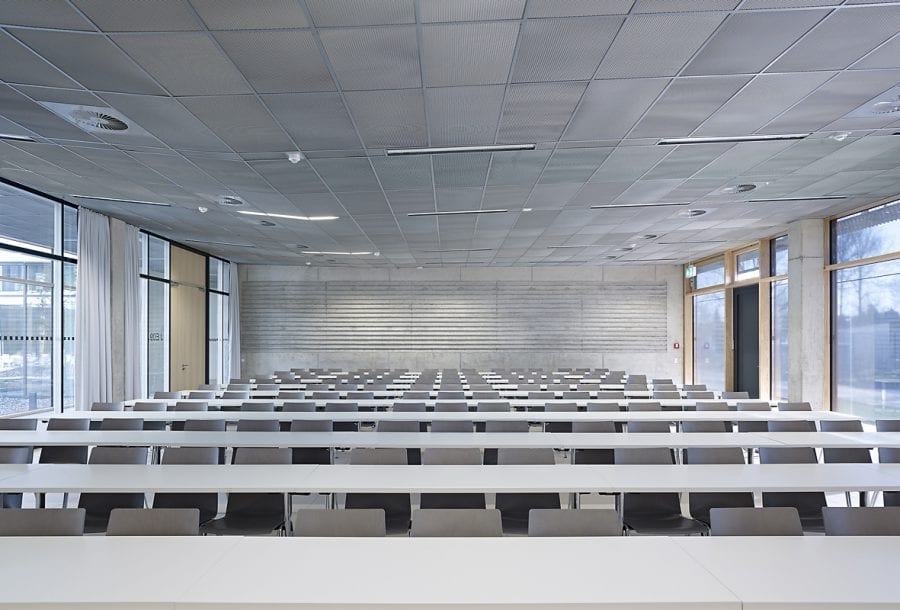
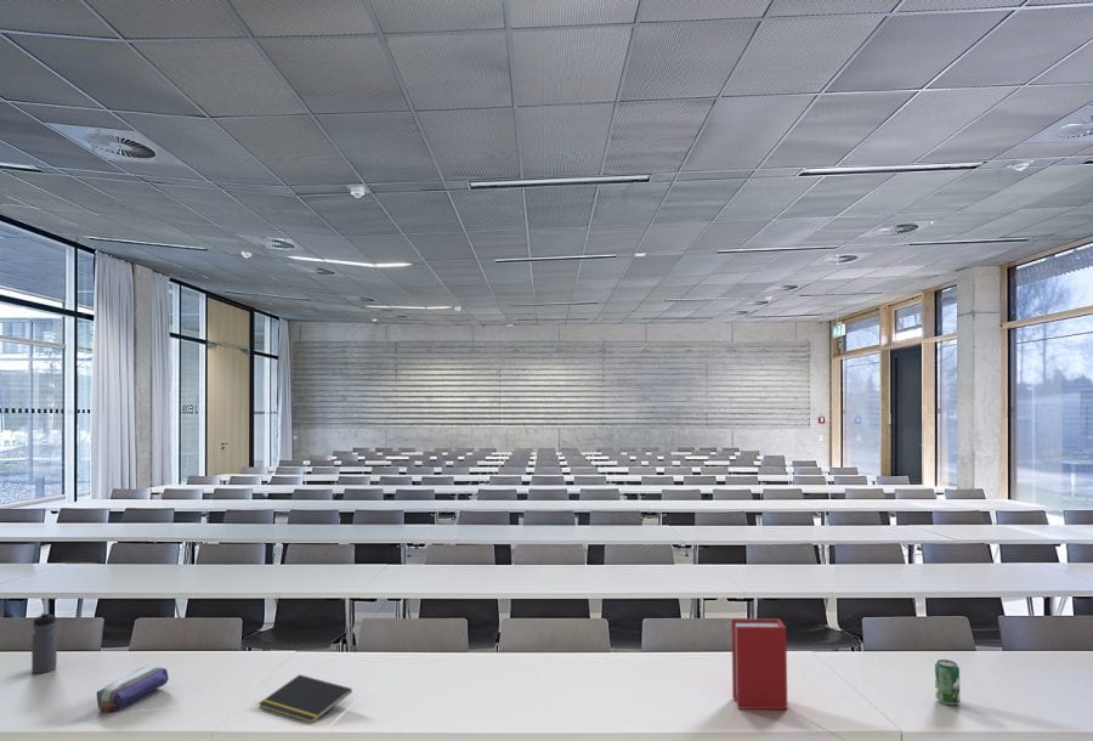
+ water bottle [30,611,58,674]
+ book [730,617,788,711]
+ beverage can [934,658,962,706]
+ notepad [257,673,353,725]
+ pencil case [96,666,170,713]
